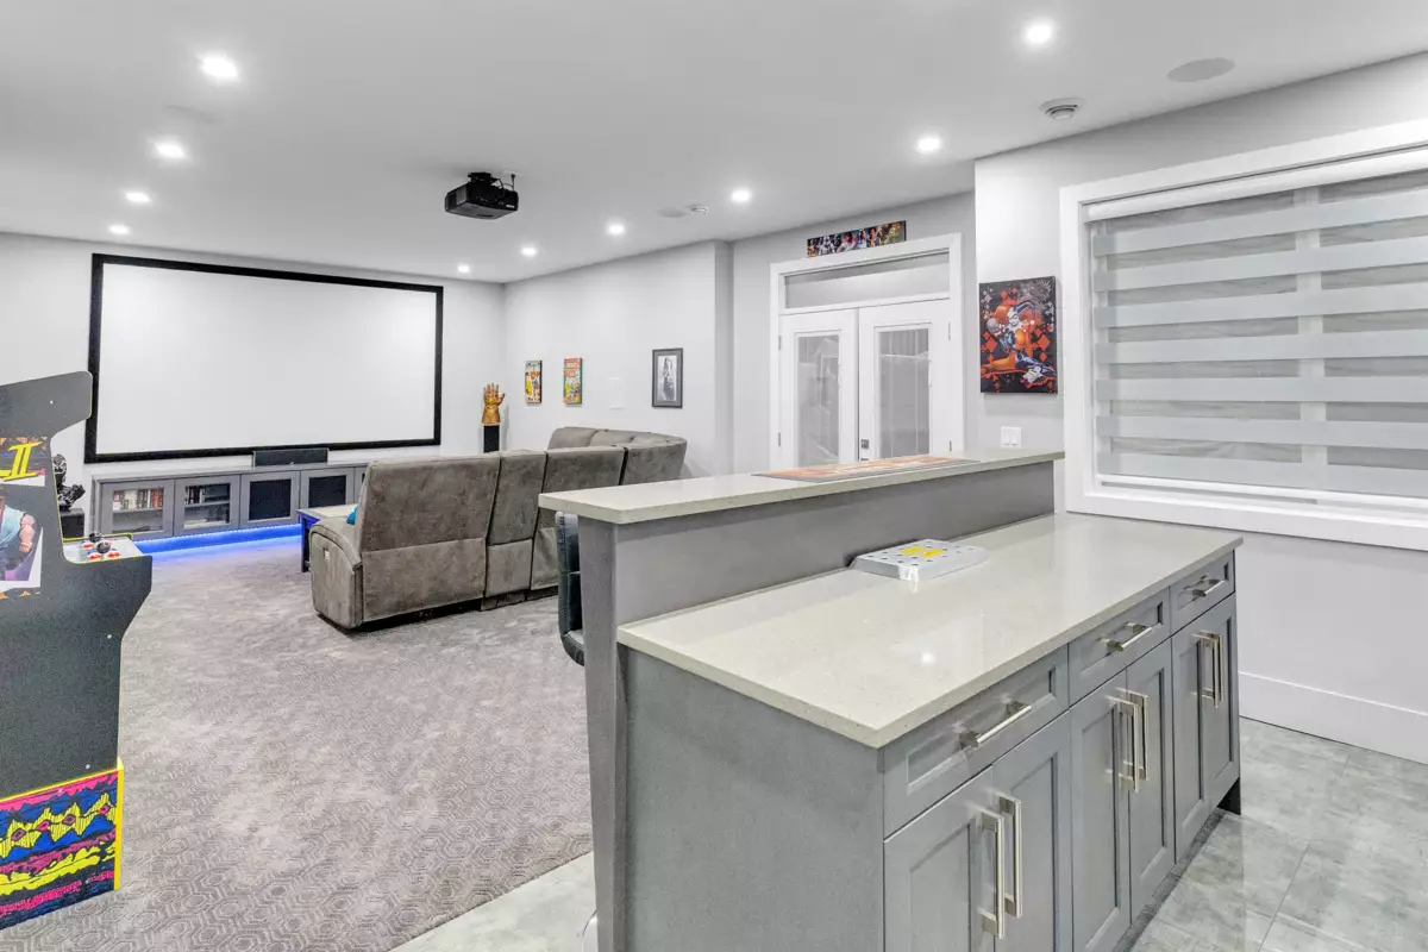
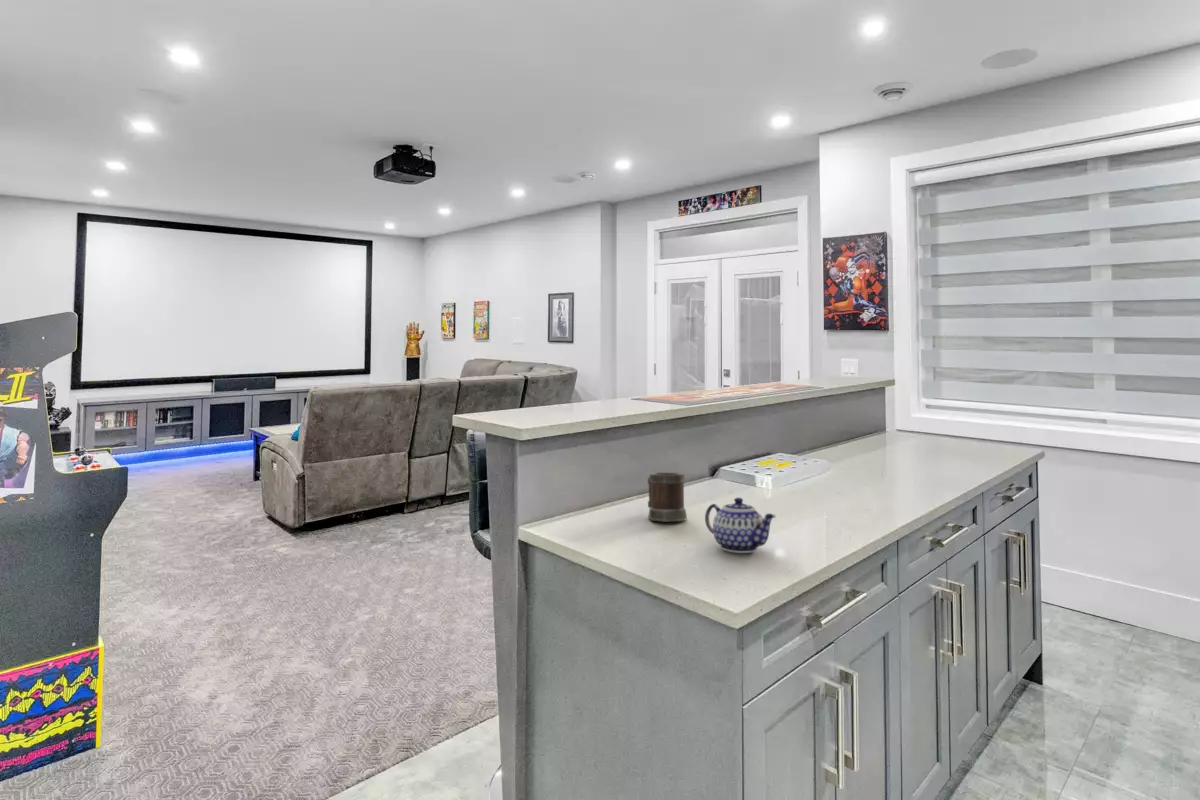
+ teapot [704,497,777,554]
+ mug [647,471,688,522]
